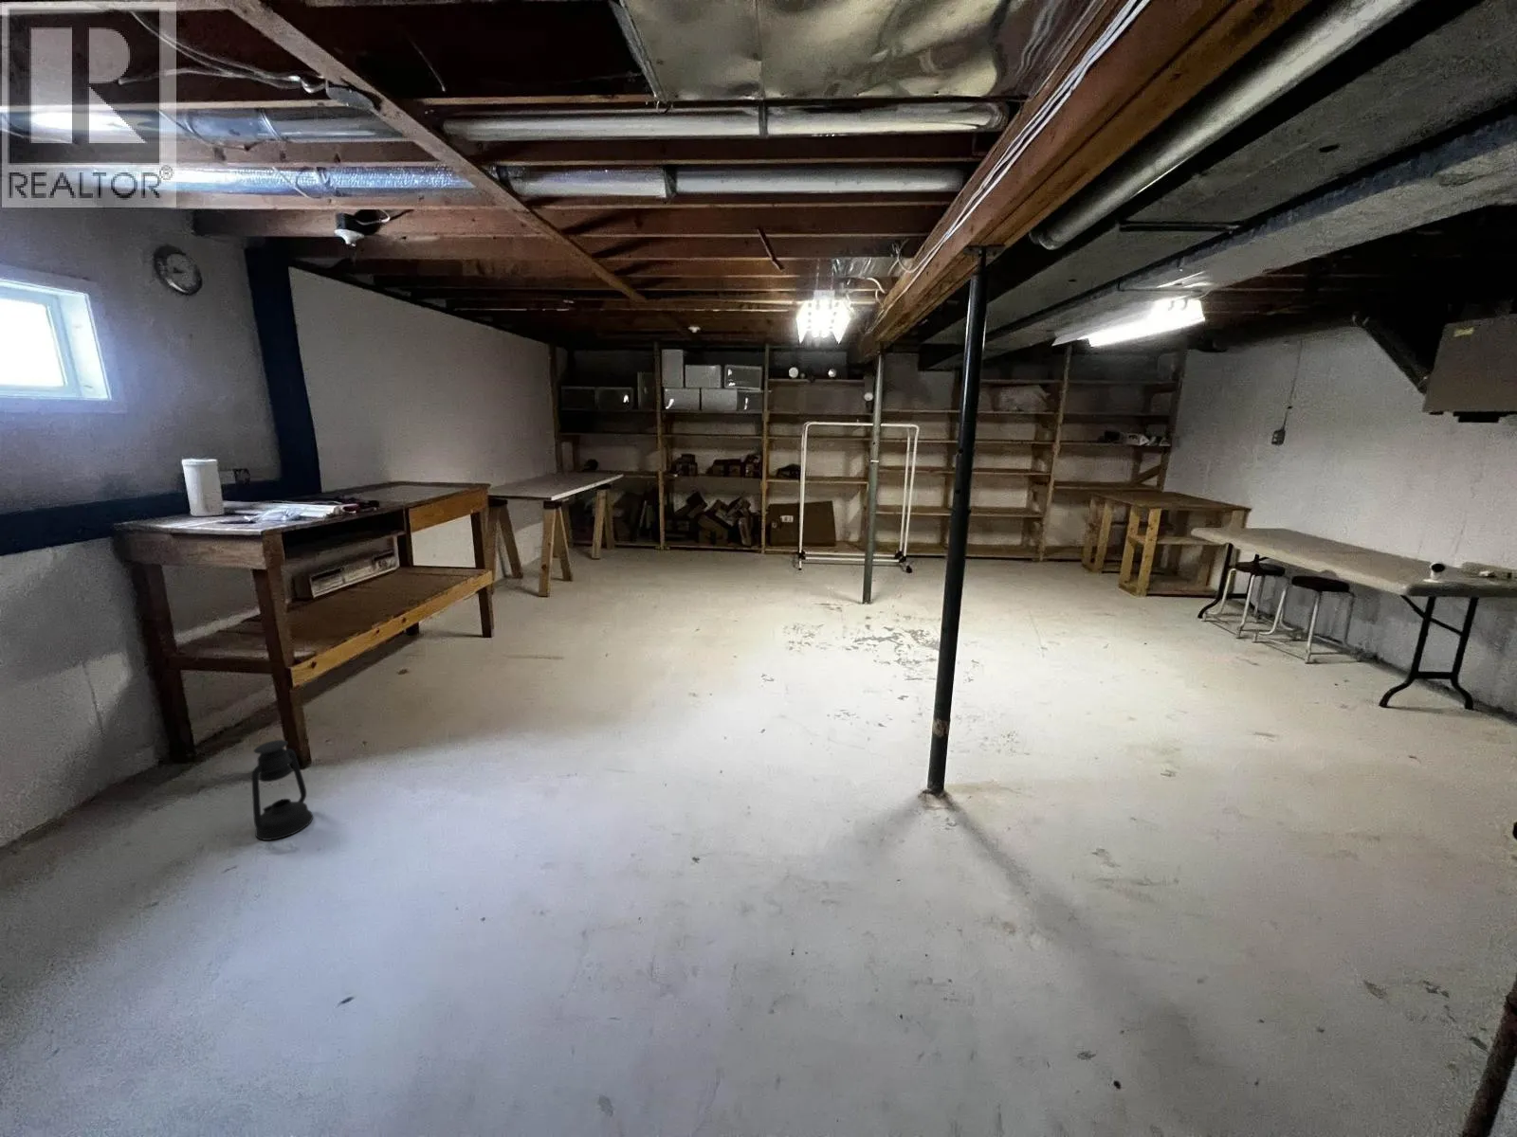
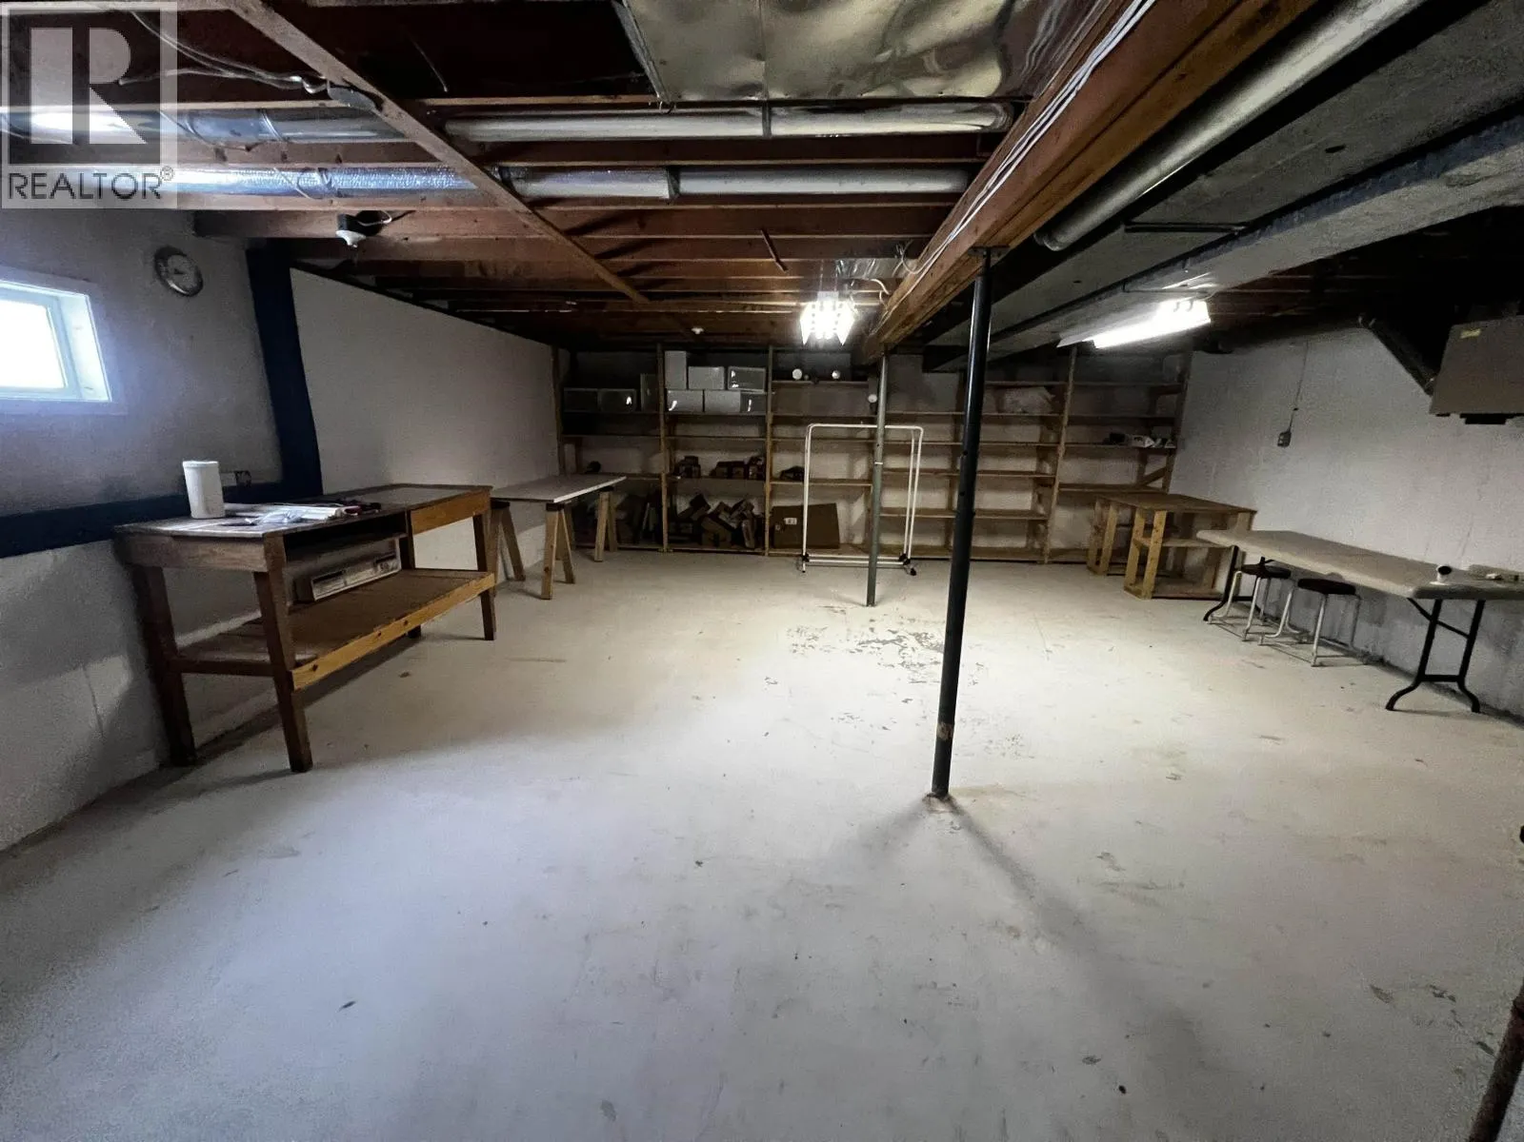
- lantern [251,739,314,841]
